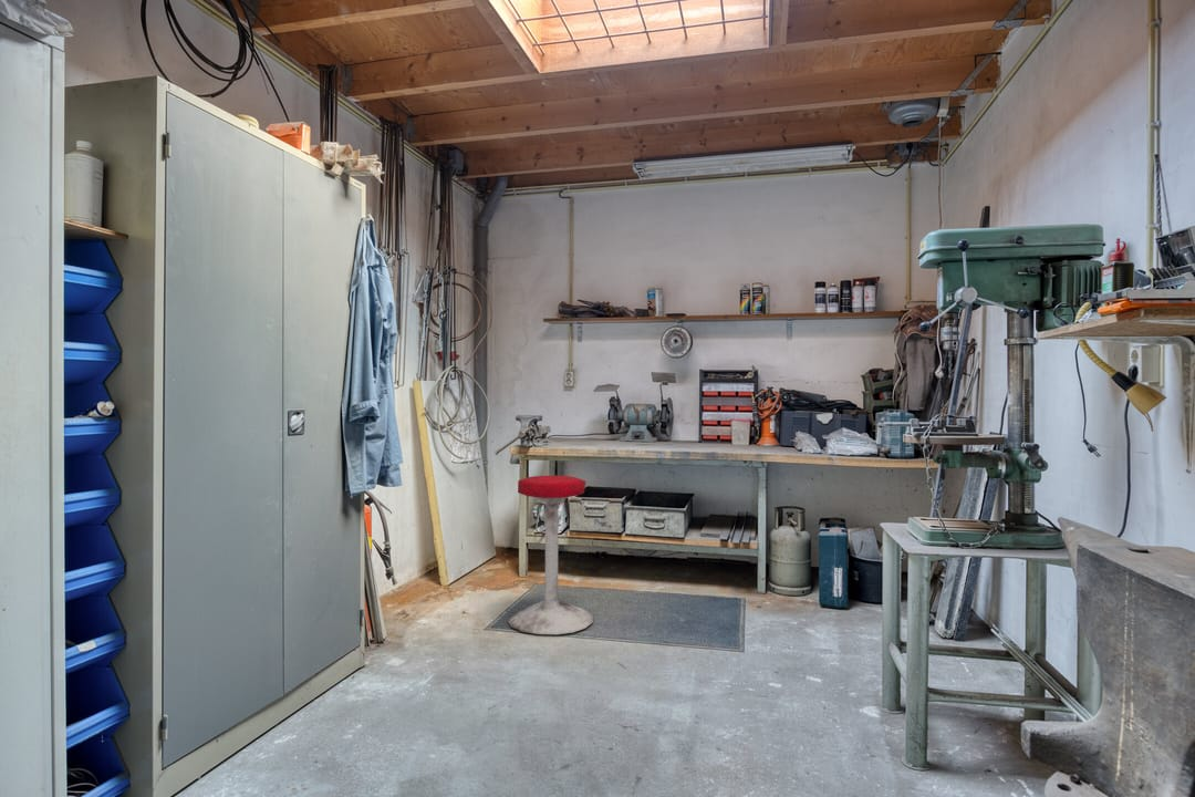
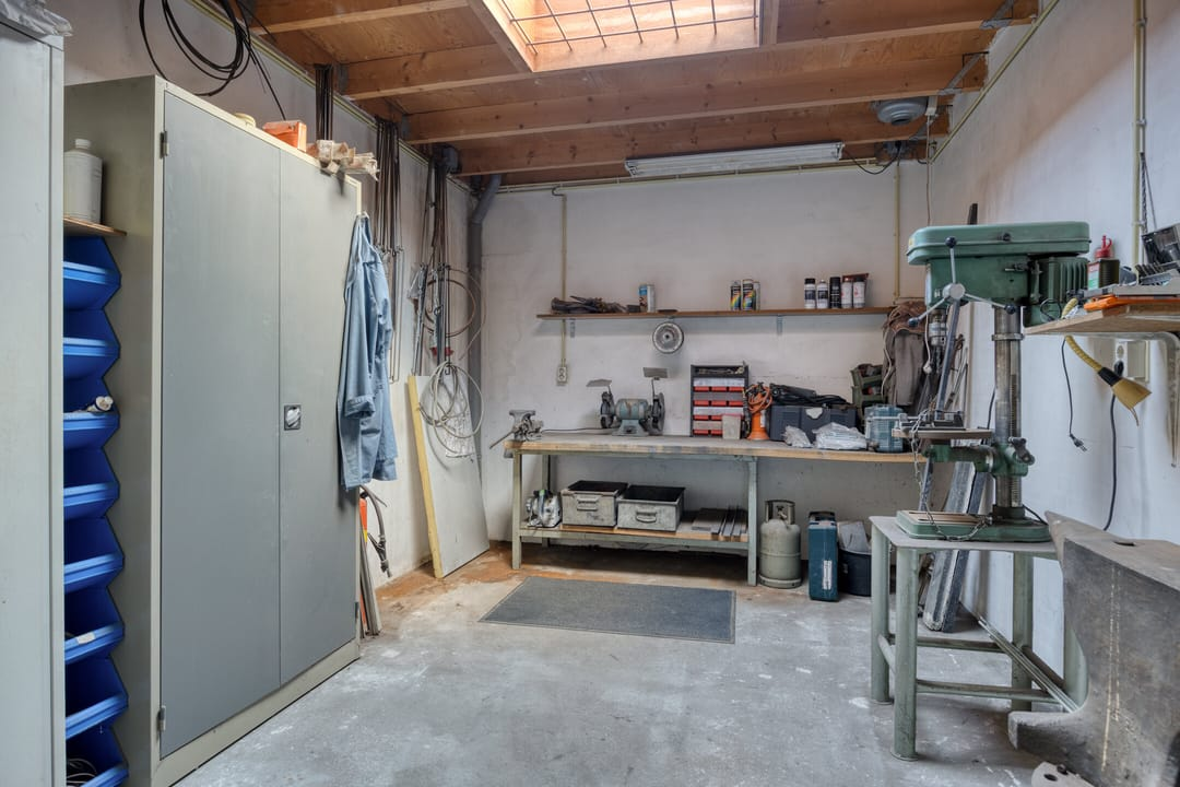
- stool [507,475,595,635]
